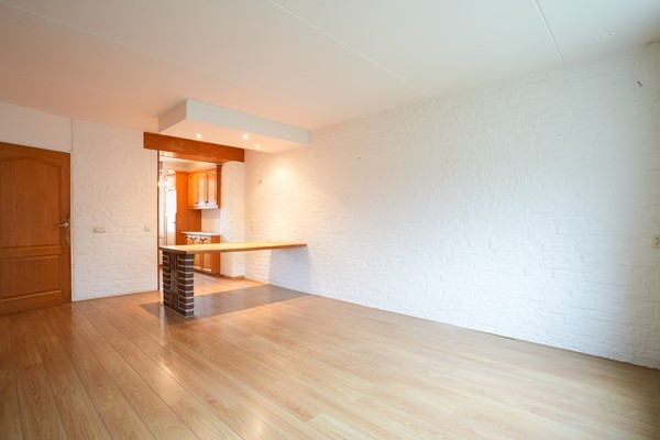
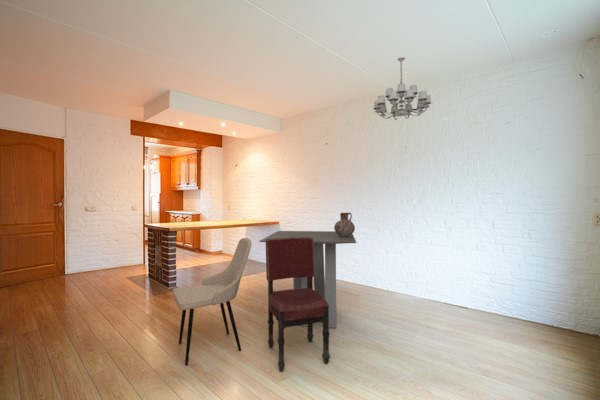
+ dining table [258,230,357,329]
+ dining chair [265,237,331,373]
+ dining chair [172,237,252,366]
+ chandelier [372,56,432,121]
+ ceramic jug [333,211,356,237]
